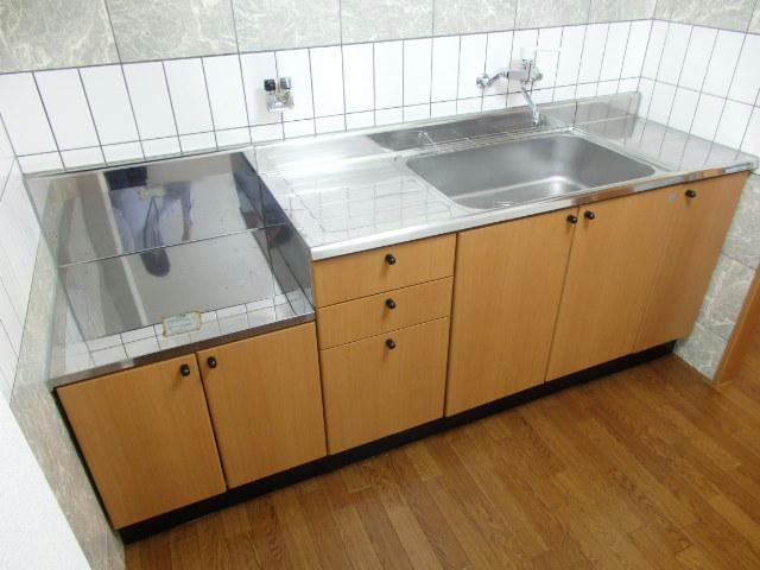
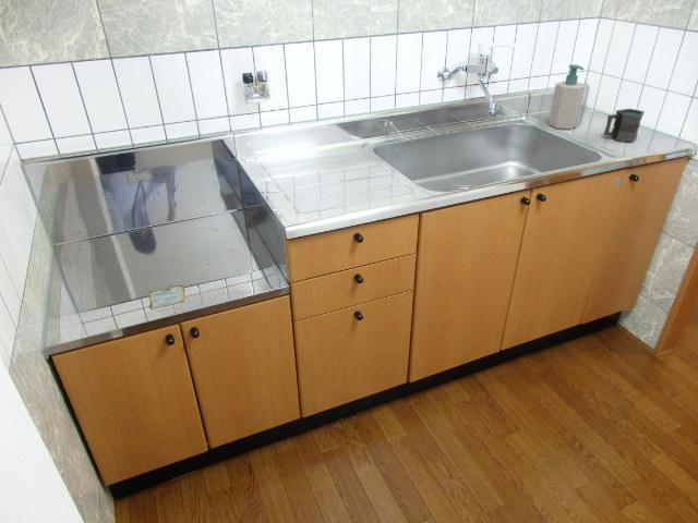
+ mug [602,108,646,143]
+ soap bottle [547,63,587,131]
